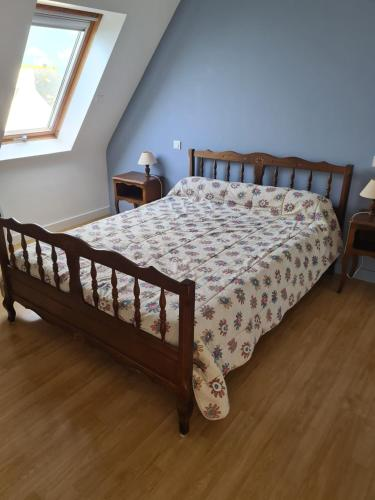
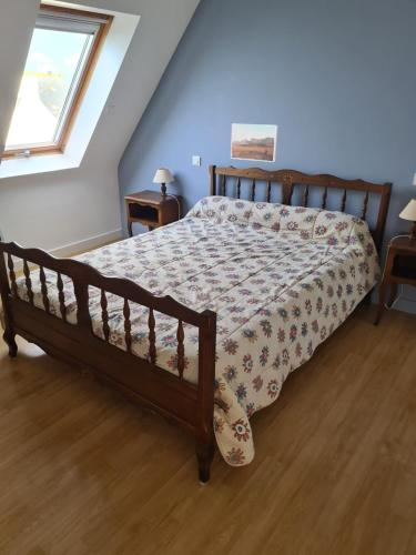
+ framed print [230,123,278,163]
